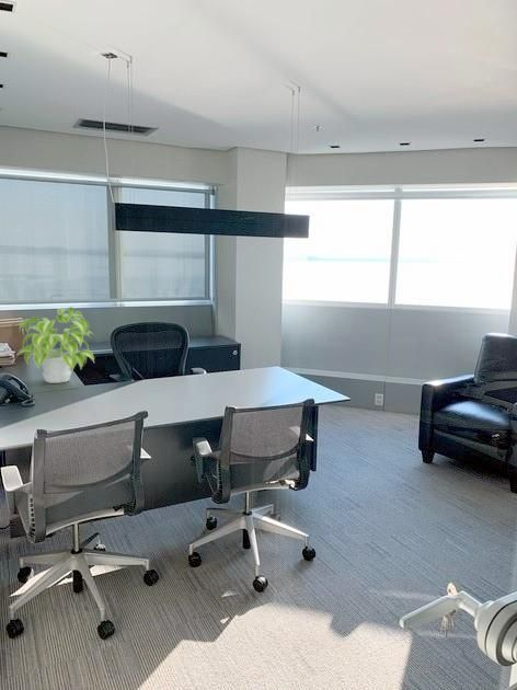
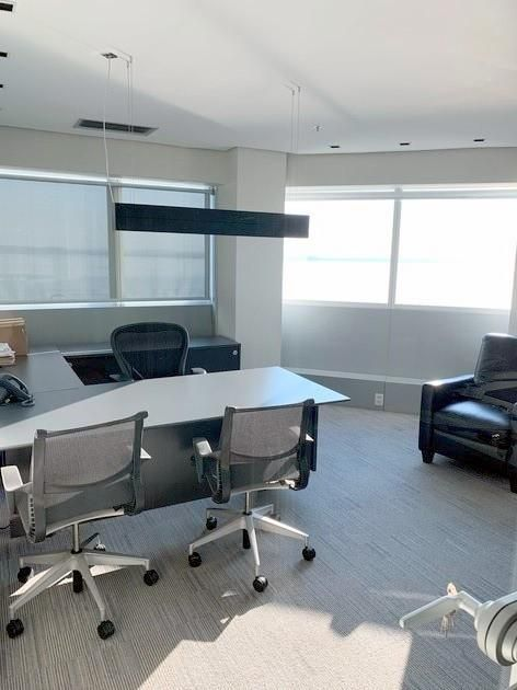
- plant [15,306,95,384]
